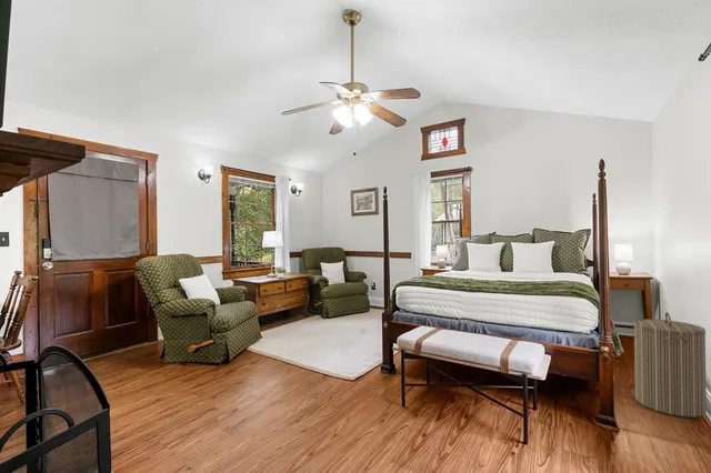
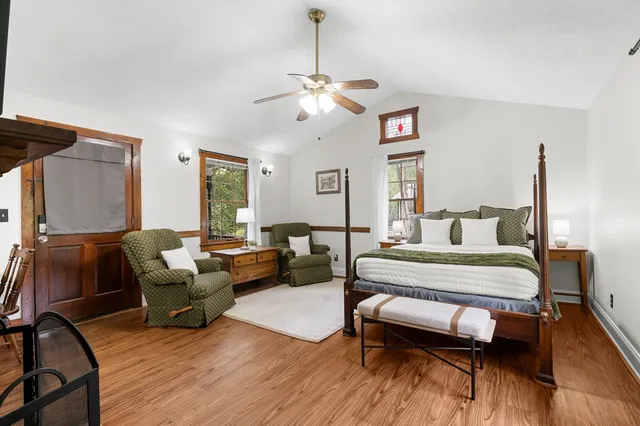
- laundry hamper [632,311,708,419]
